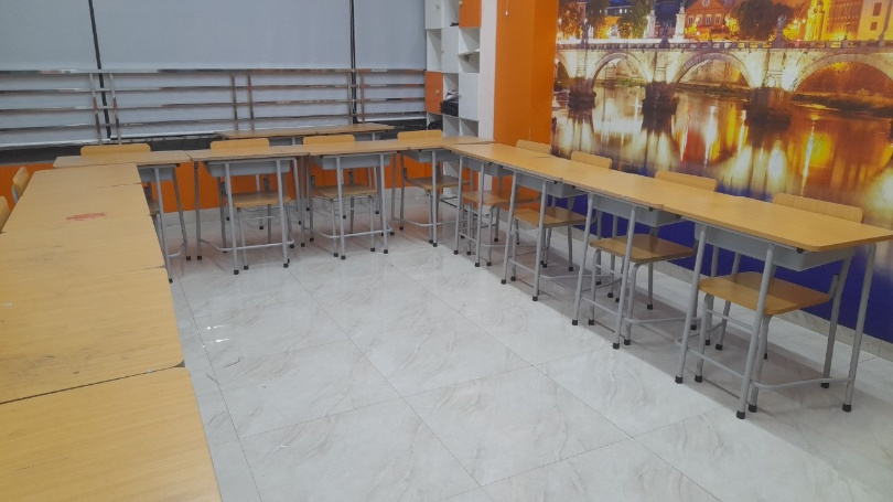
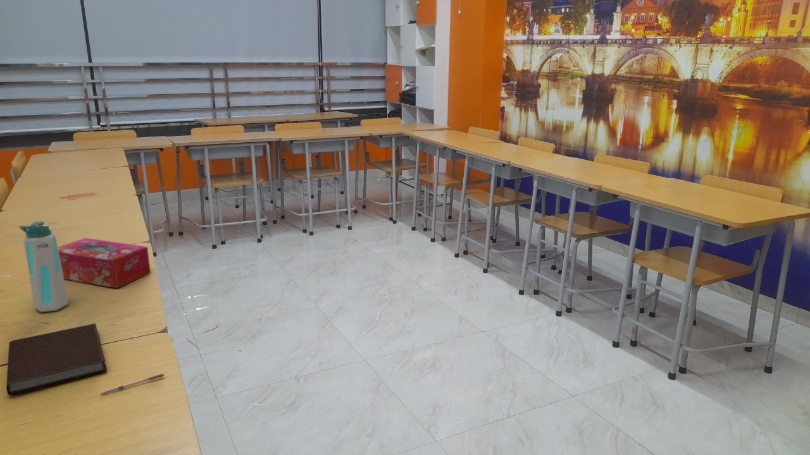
+ notebook [5,323,108,396]
+ pen [100,373,165,395]
+ water bottle [18,220,69,313]
+ tissue box [58,237,152,289]
